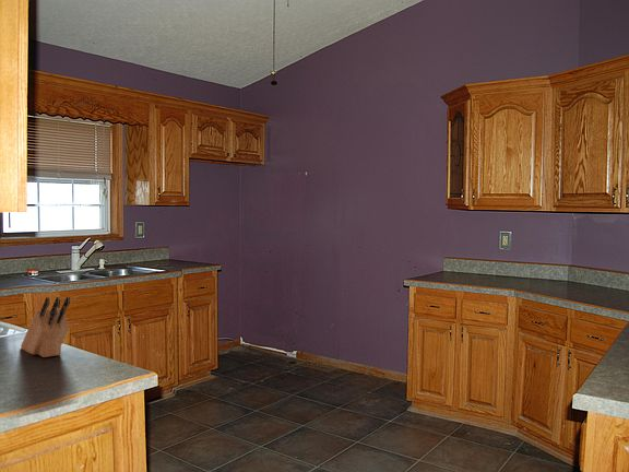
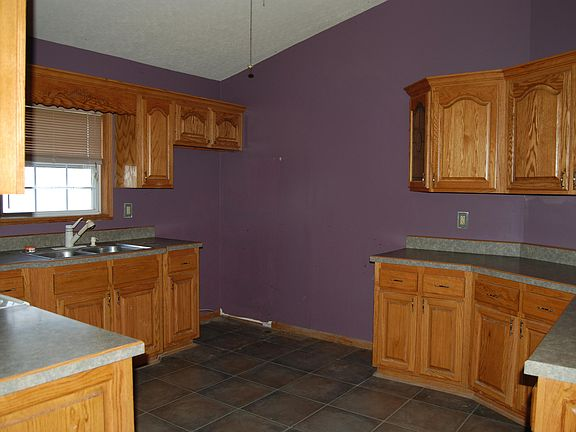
- knife block [20,296,71,358]
